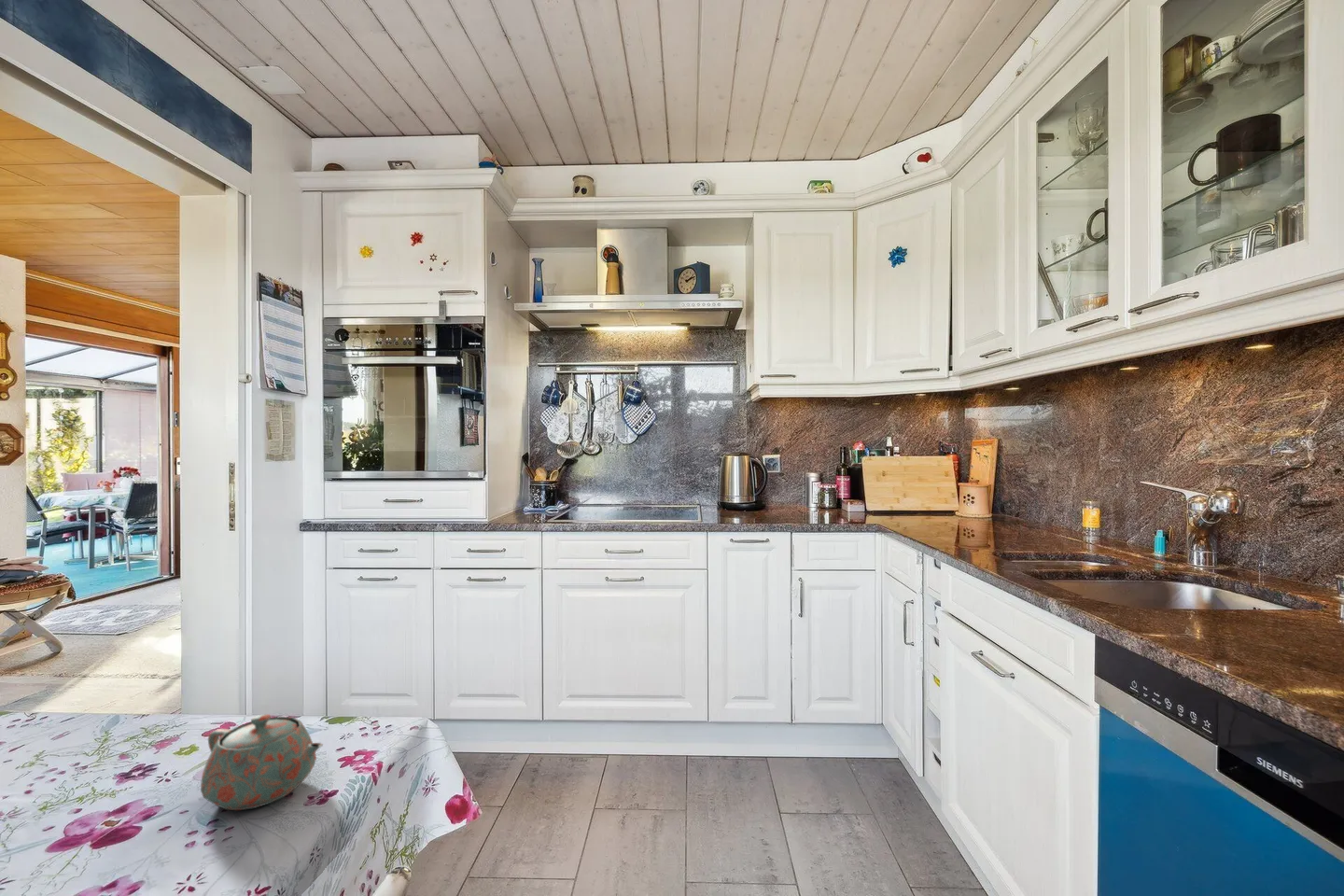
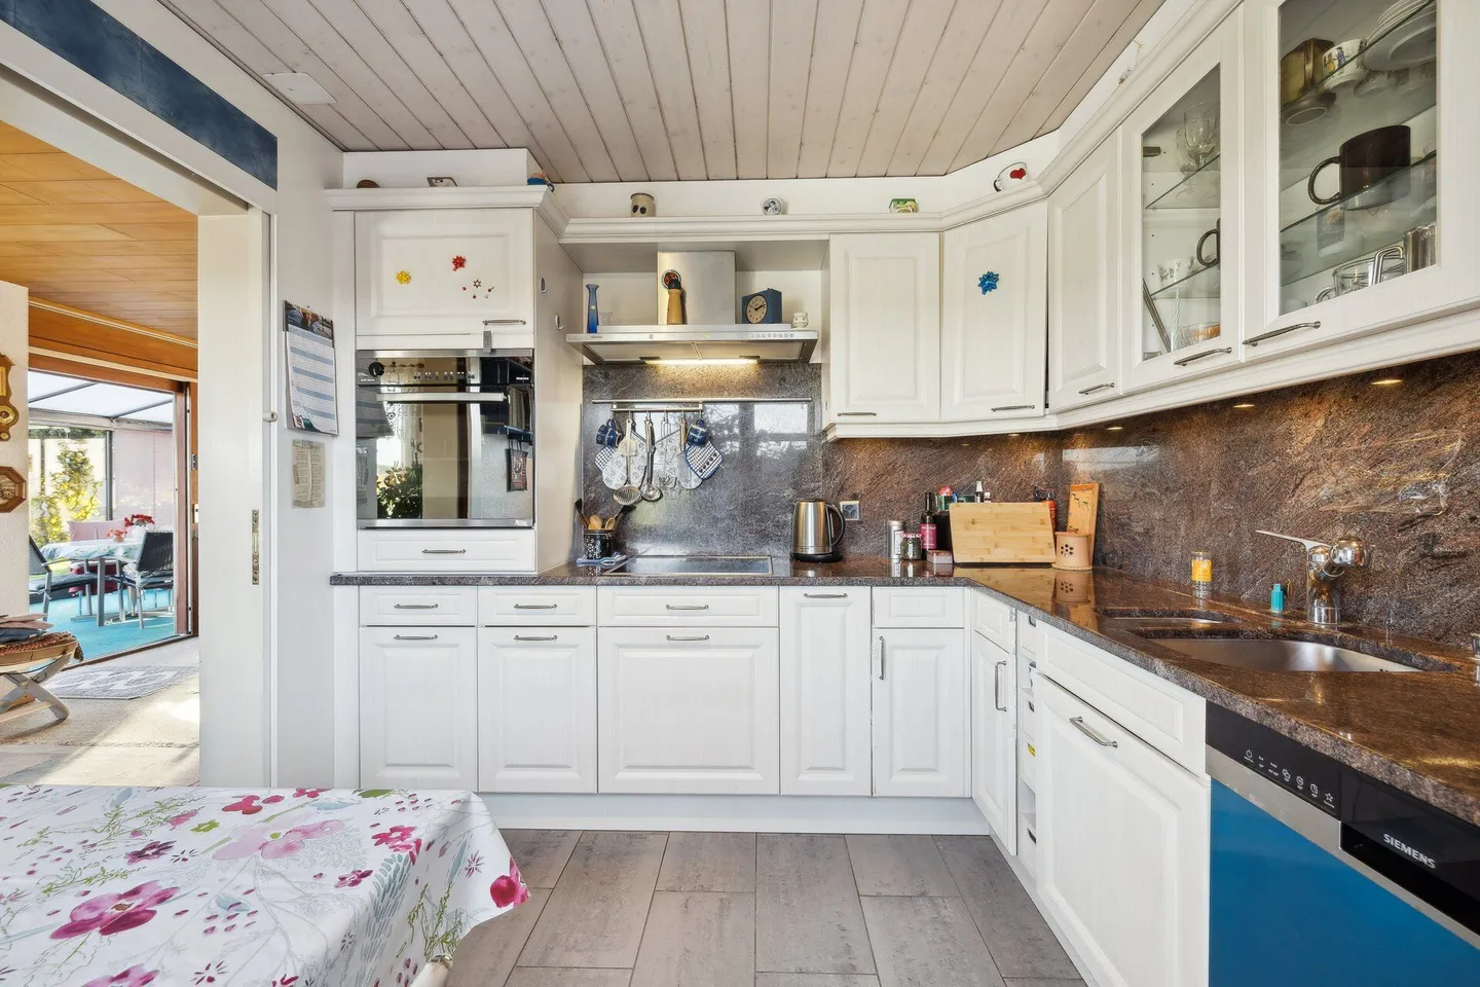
- teapot [200,713,324,811]
